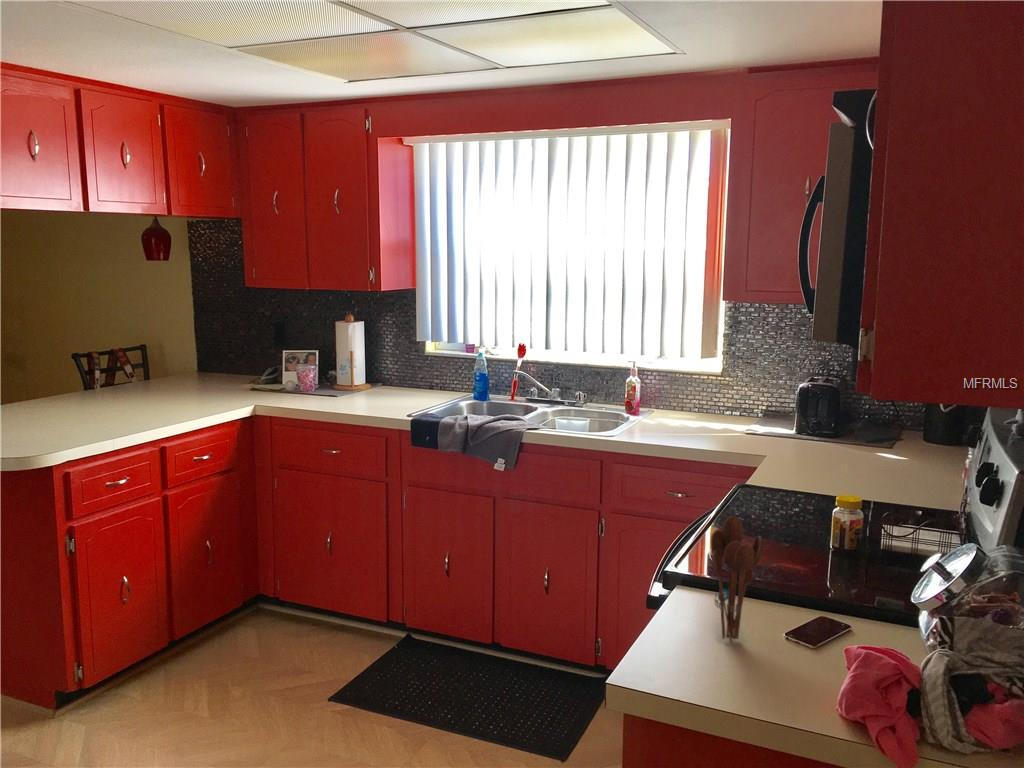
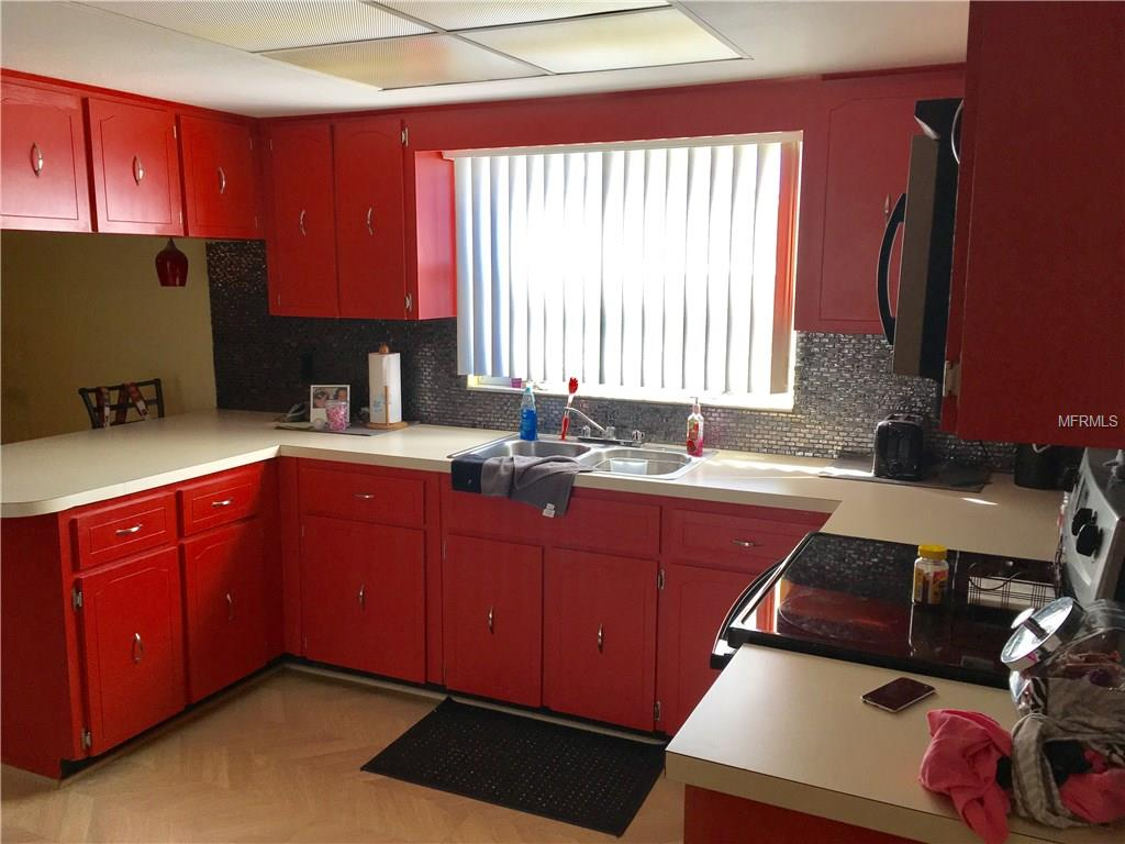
- utensil holder [710,515,764,644]
